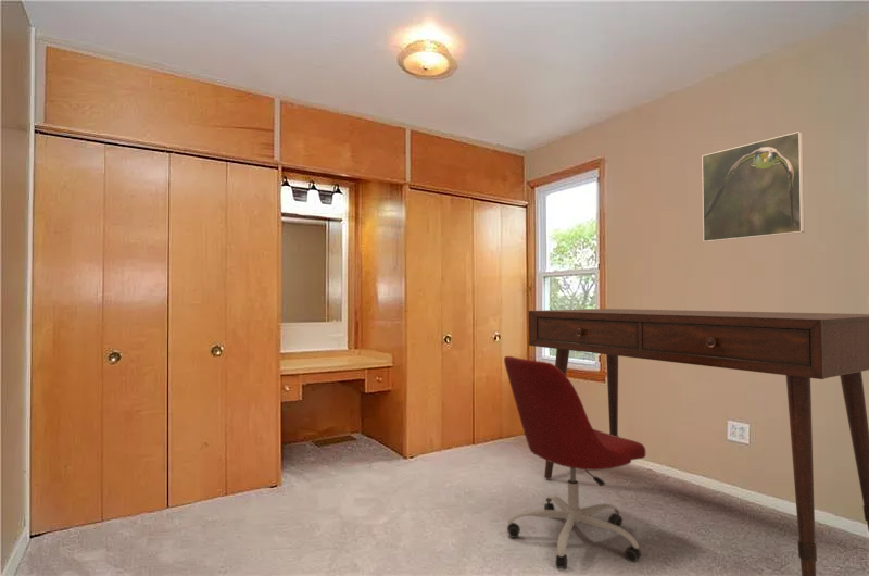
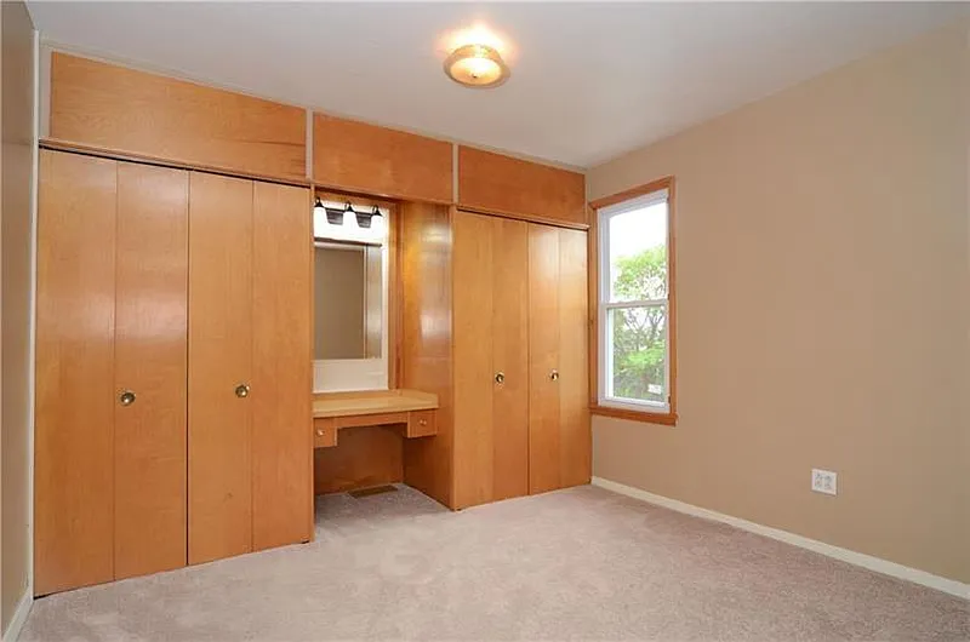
- desk [528,308,869,576]
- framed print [701,130,805,243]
- office chair [503,355,646,571]
